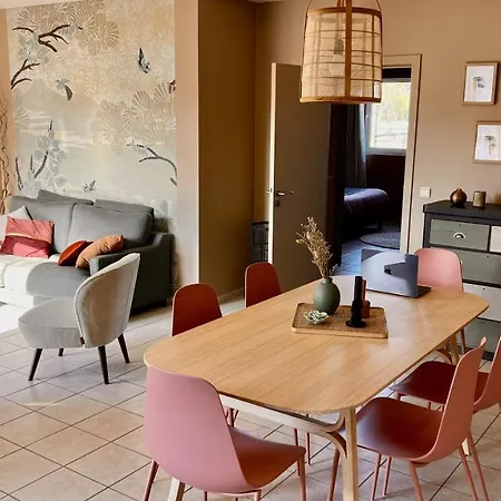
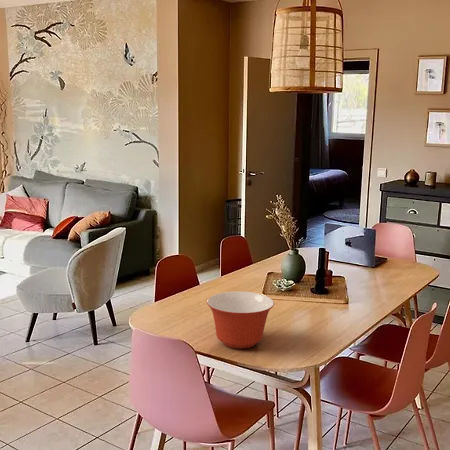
+ mixing bowl [206,291,275,349]
